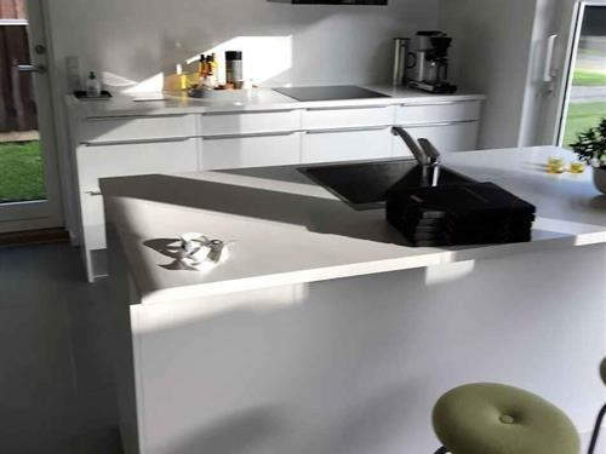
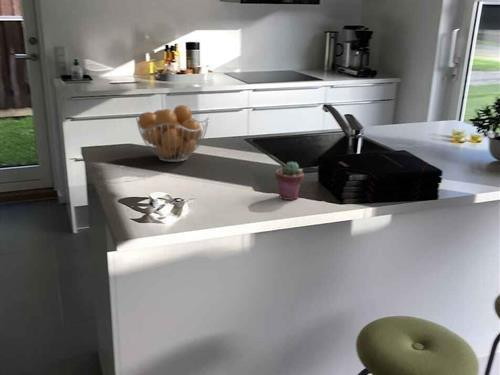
+ fruit basket [135,104,210,163]
+ potted succulent [274,161,305,201]
